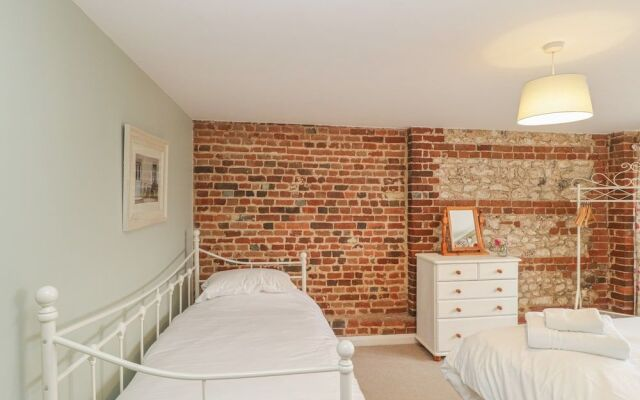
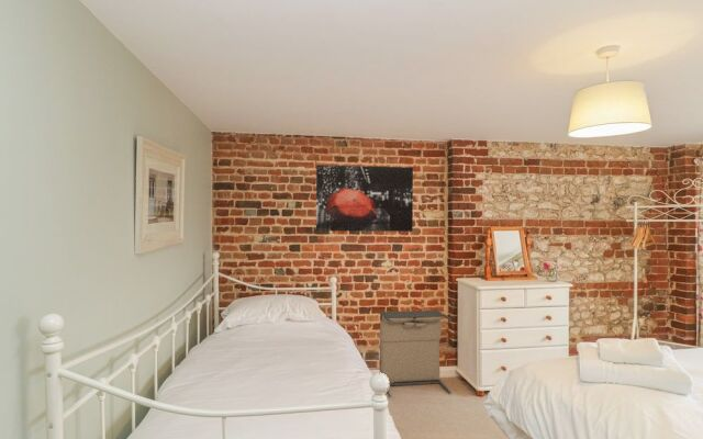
+ laundry hamper [379,308,453,397]
+ wall art [315,164,414,233]
